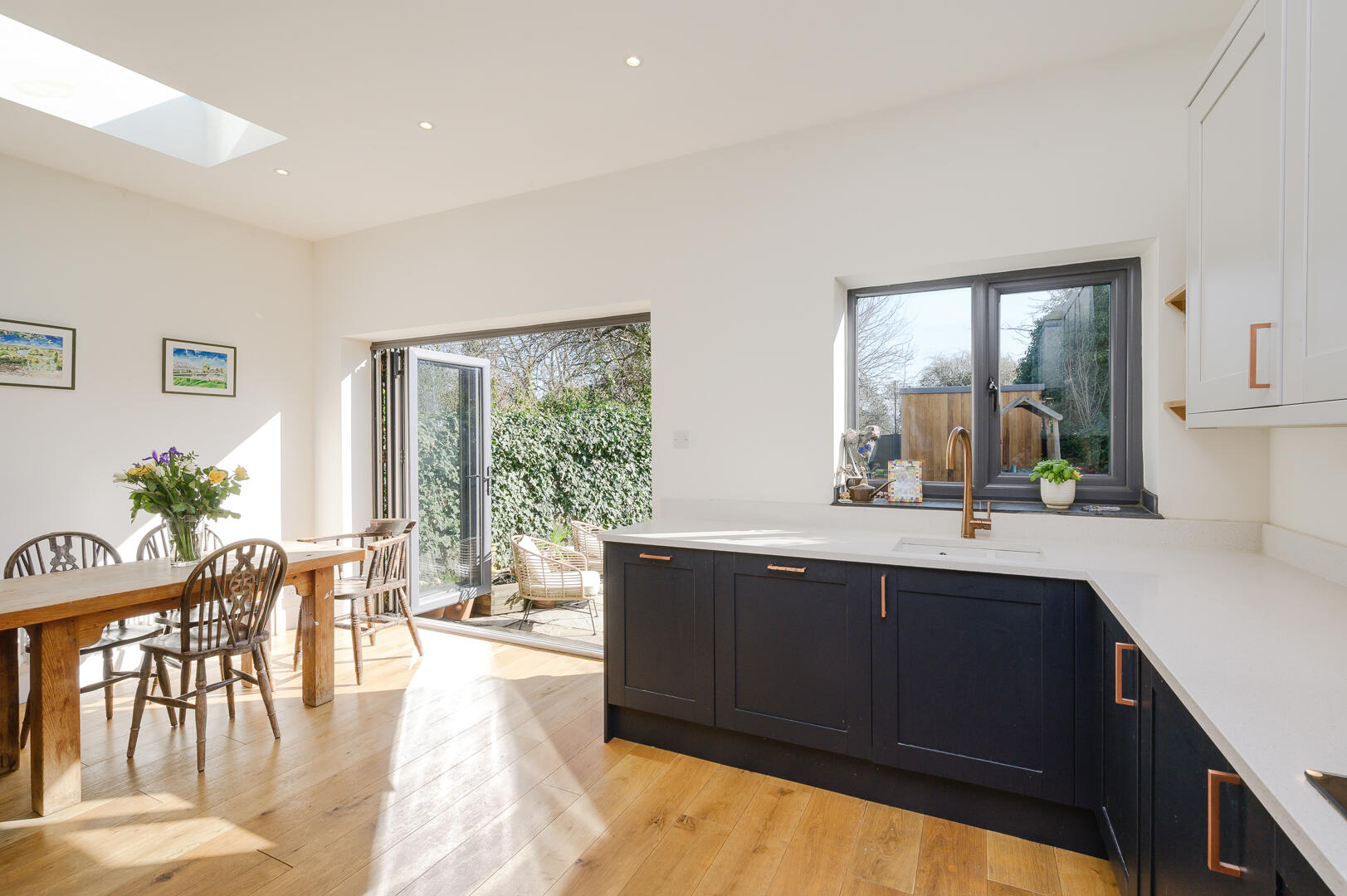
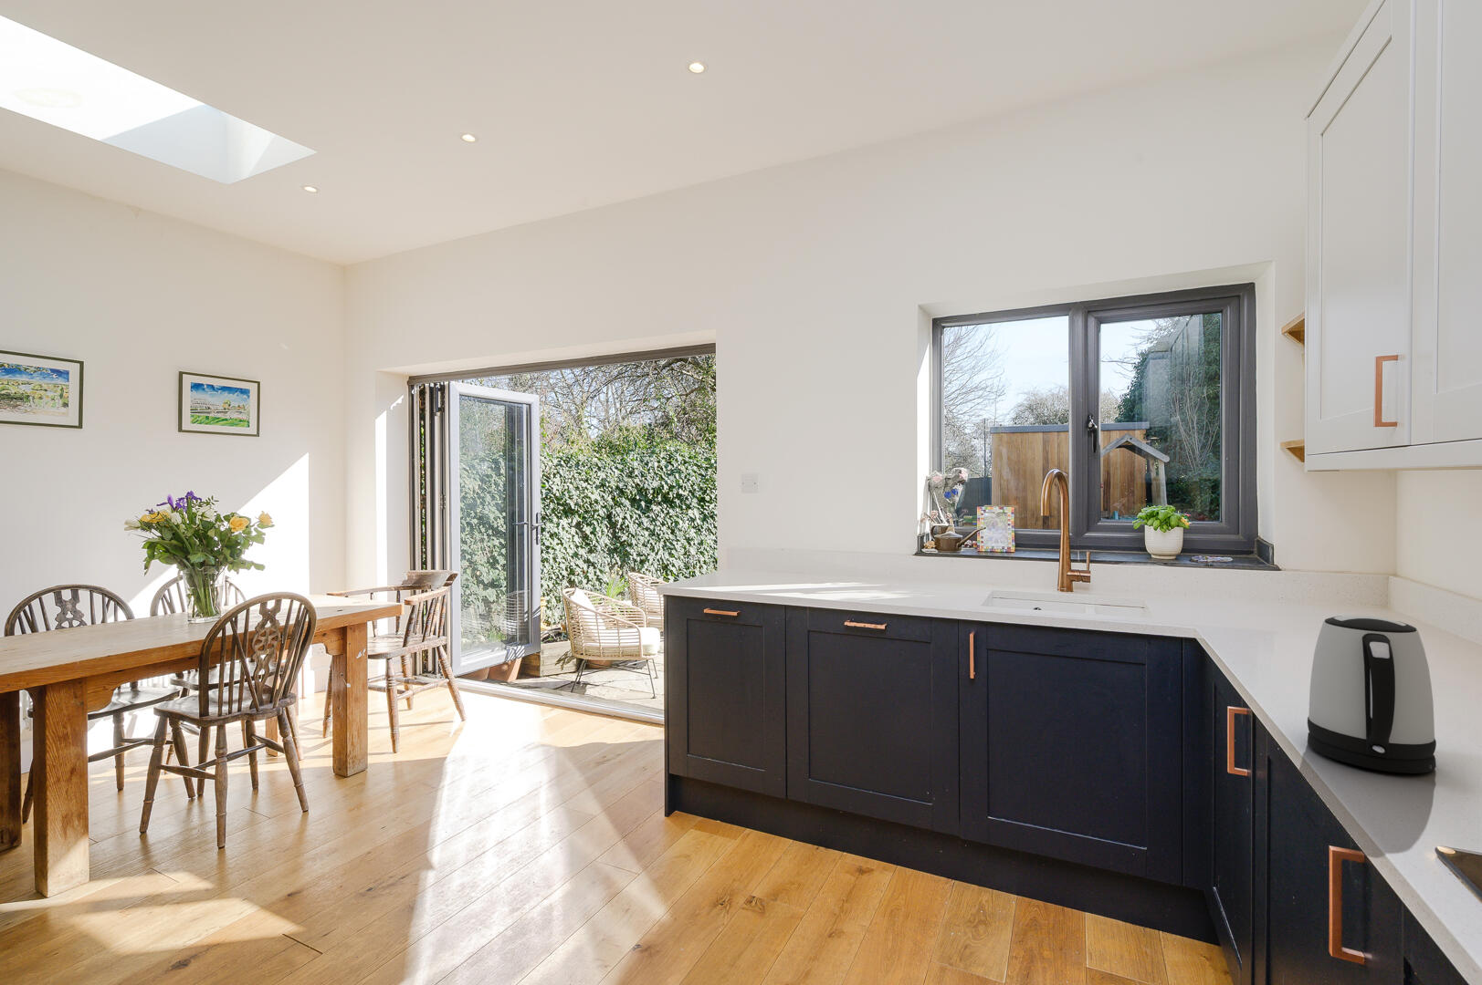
+ kettle [1307,615,1437,774]
